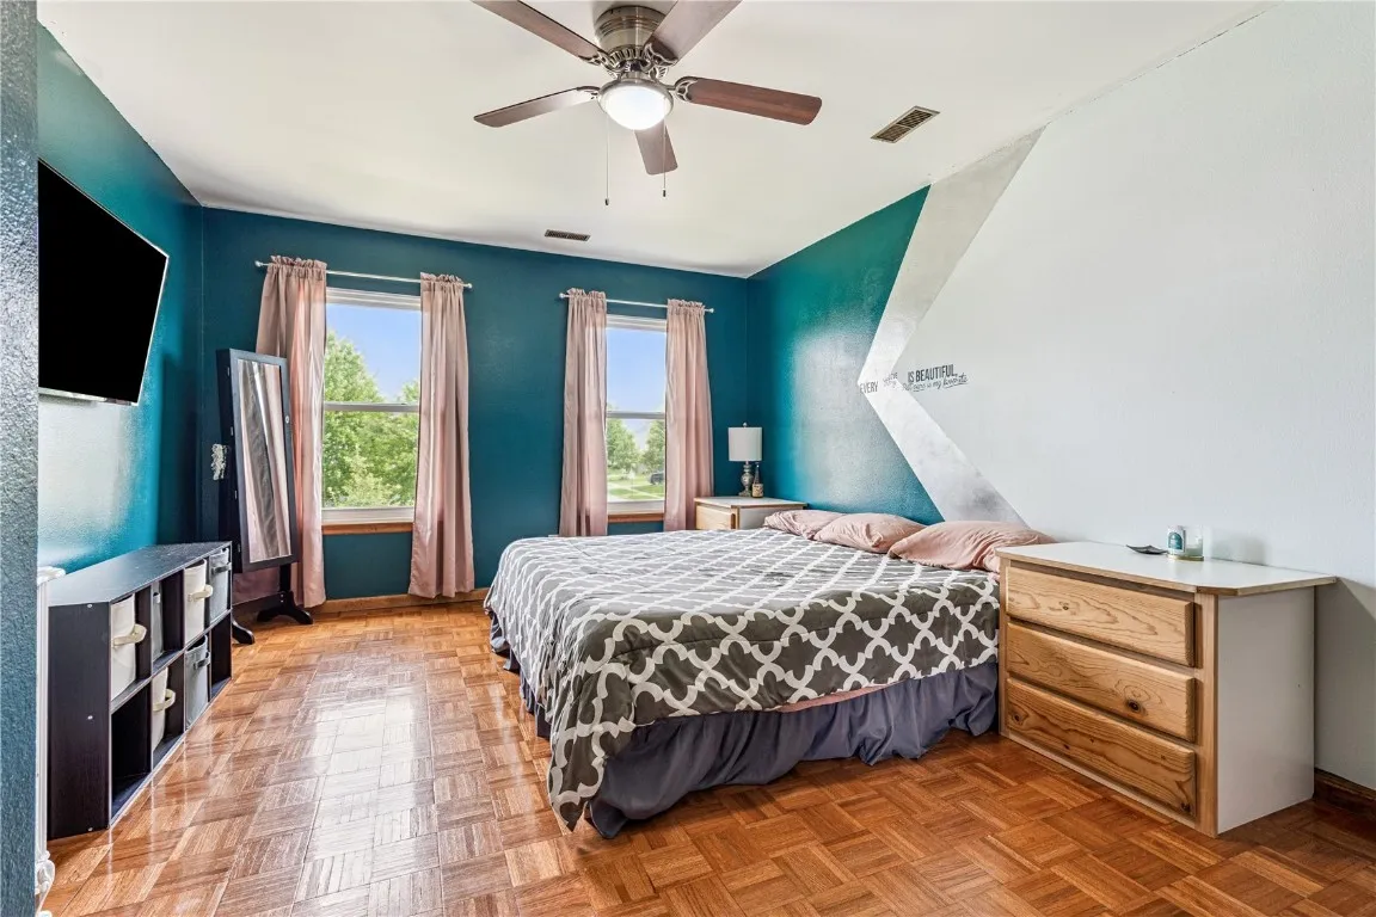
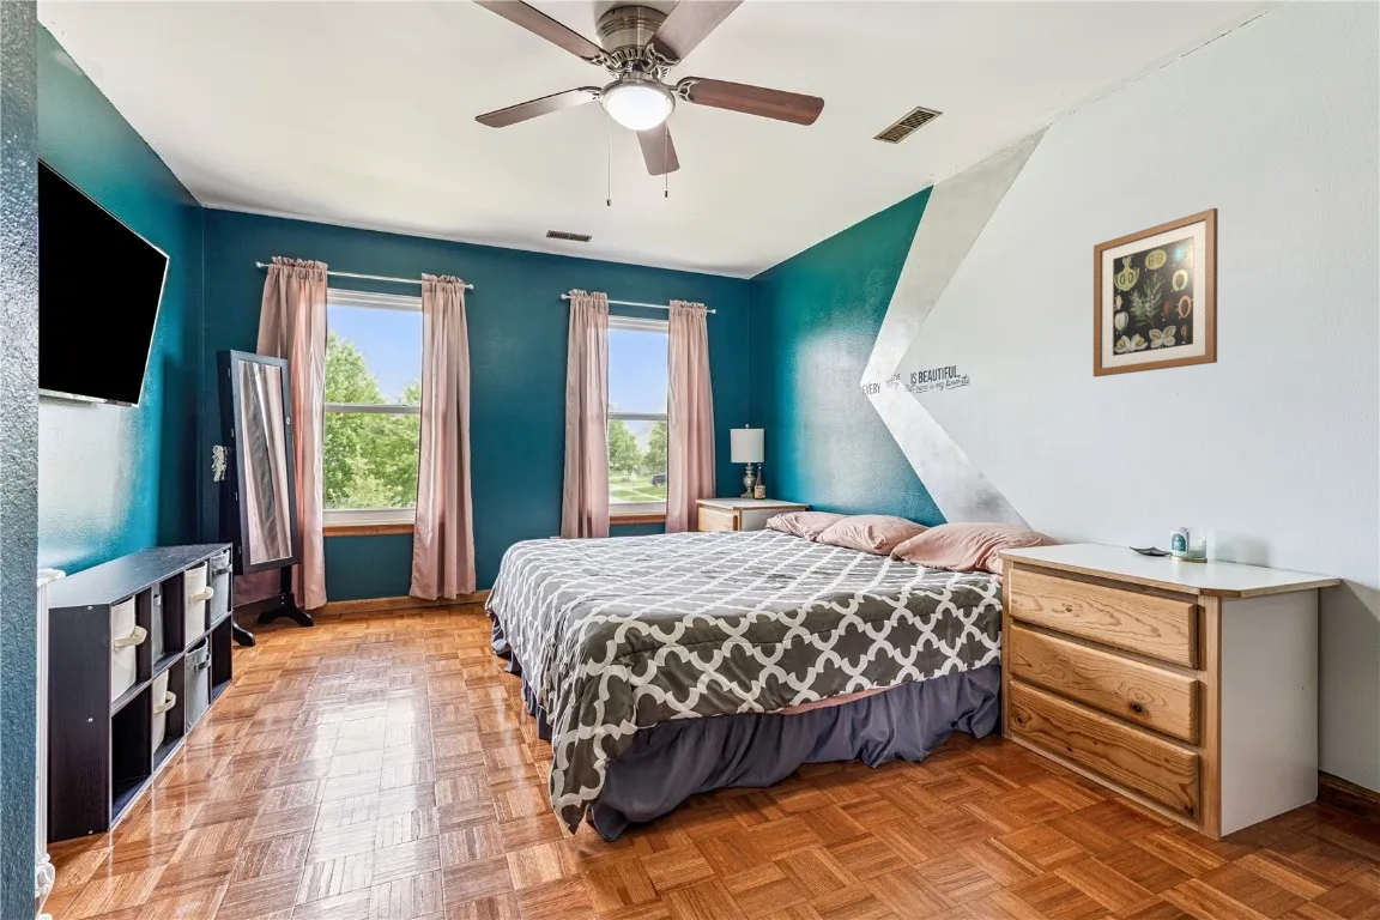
+ wall art [1092,207,1219,379]
